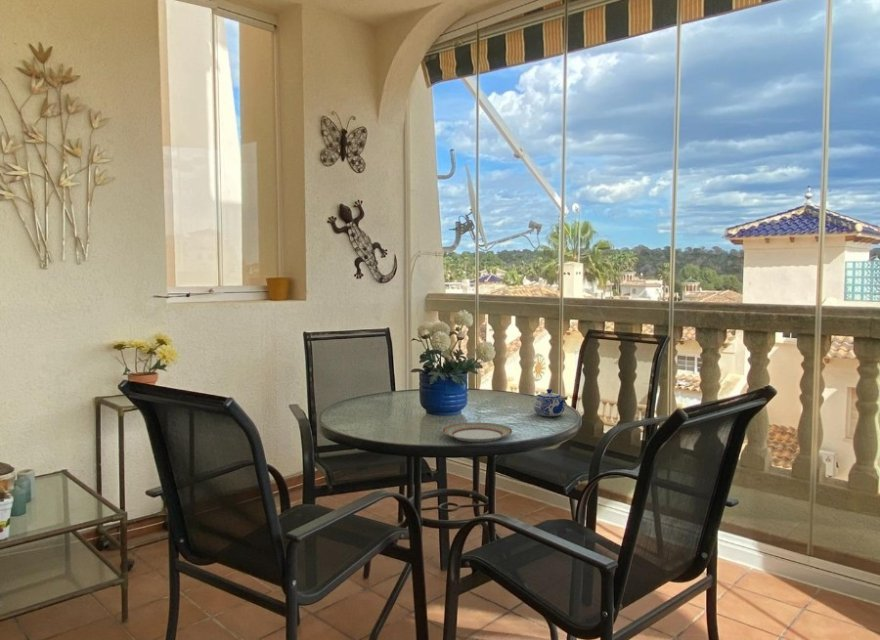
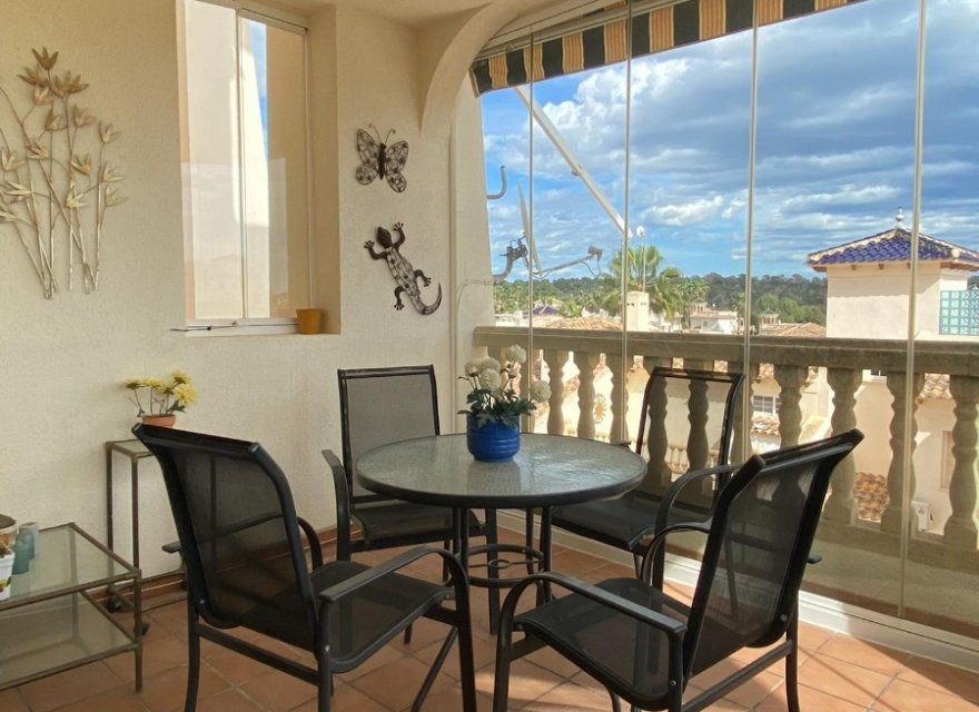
- teapot [533,388,566,417]
- plate [442,422,513,443]
